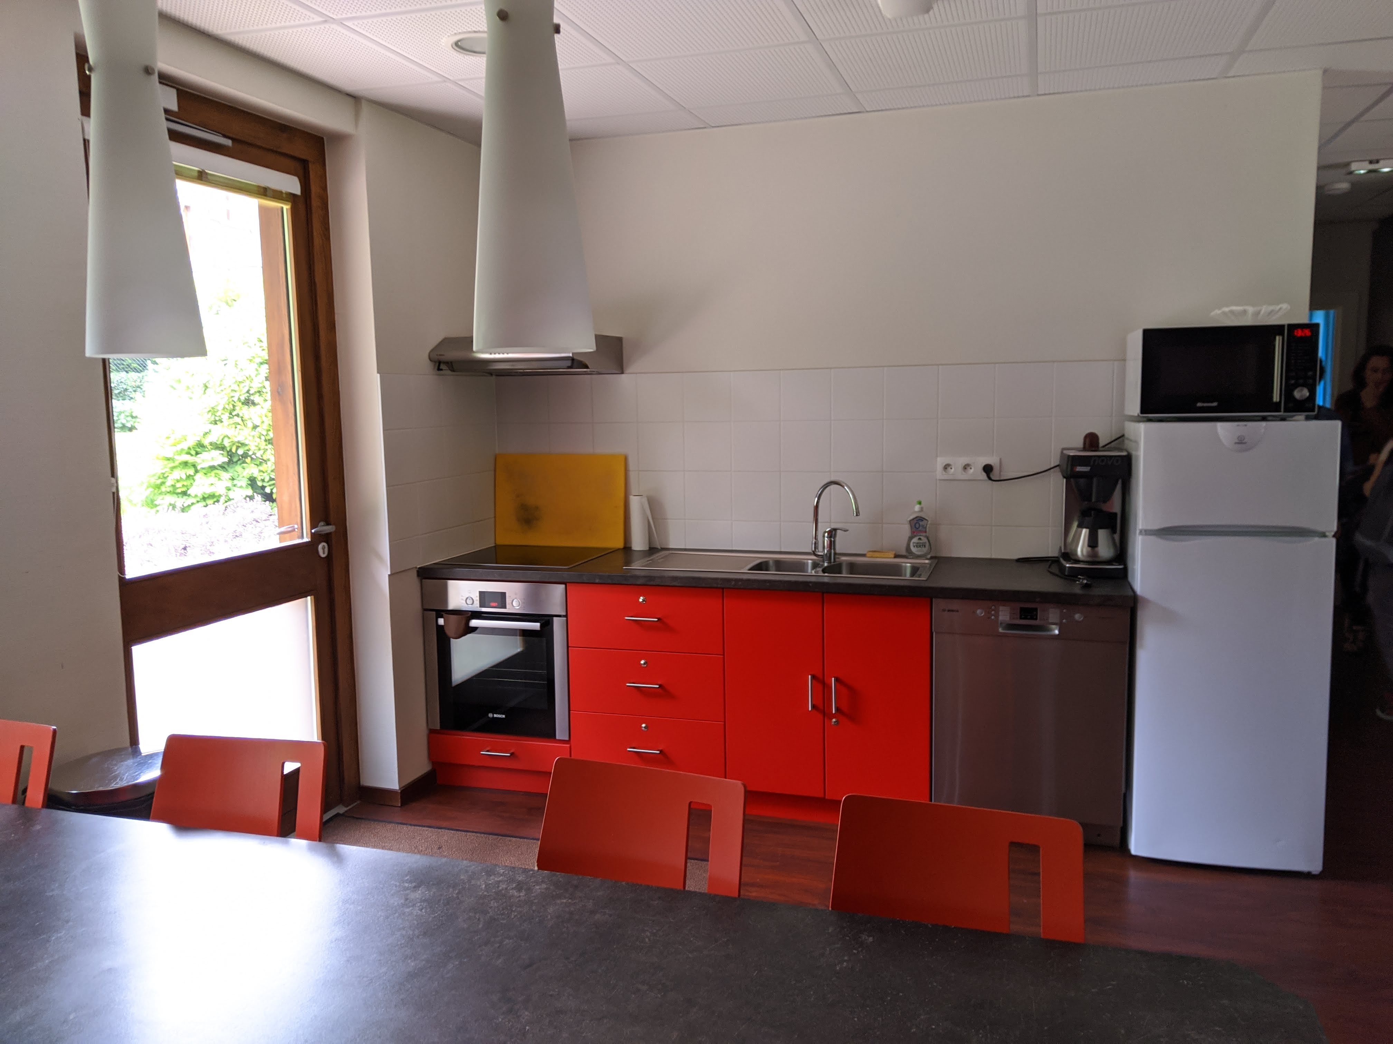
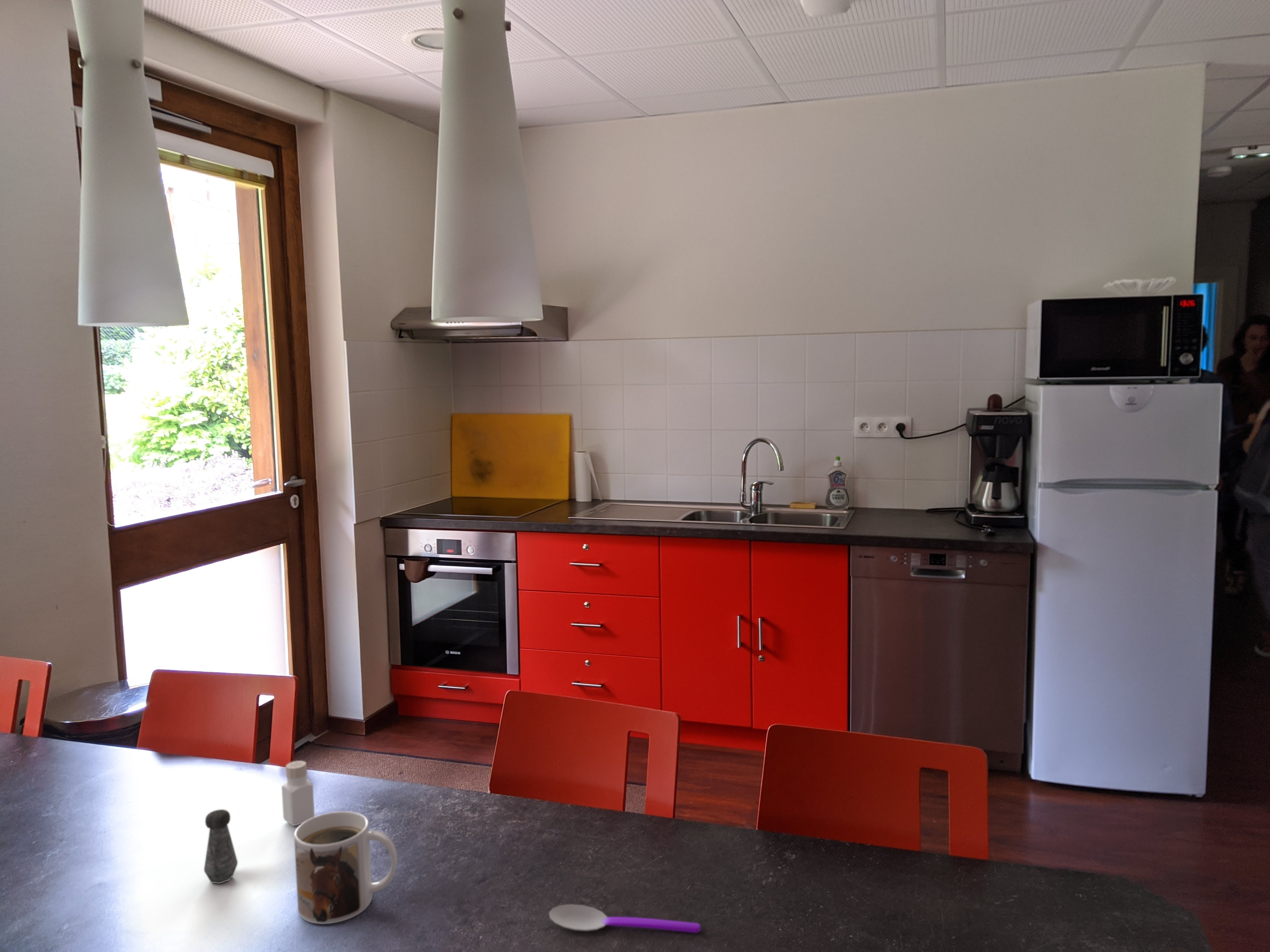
+ salt shaker [203,809,238,884]
+ pepper shaker [281,760,315,826]
+ spoon [549,904,701,933]
+ mug [294,811,398,924]
